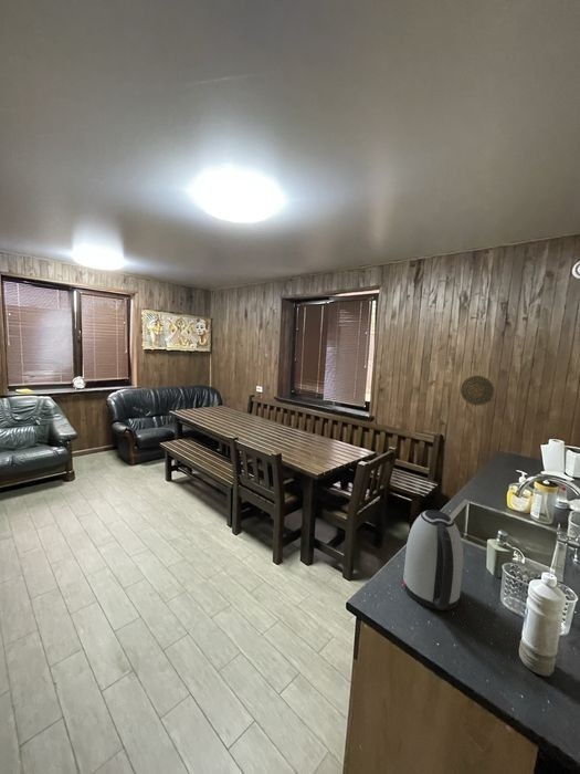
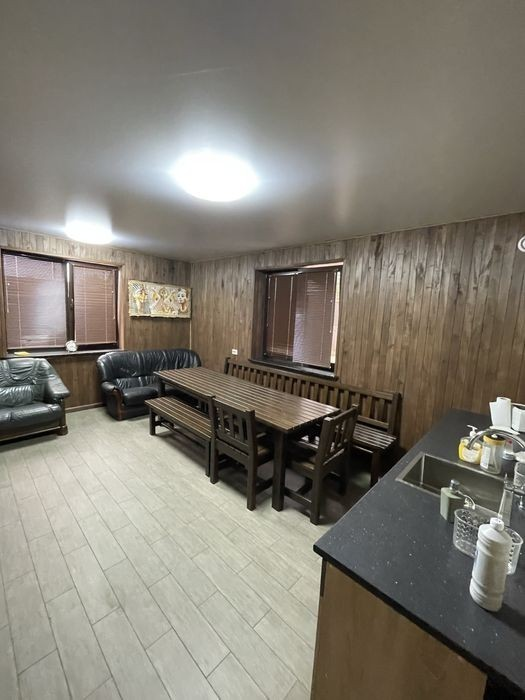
- decorative plate [460,375,495,407]
- kettle [402,509,464,611]
